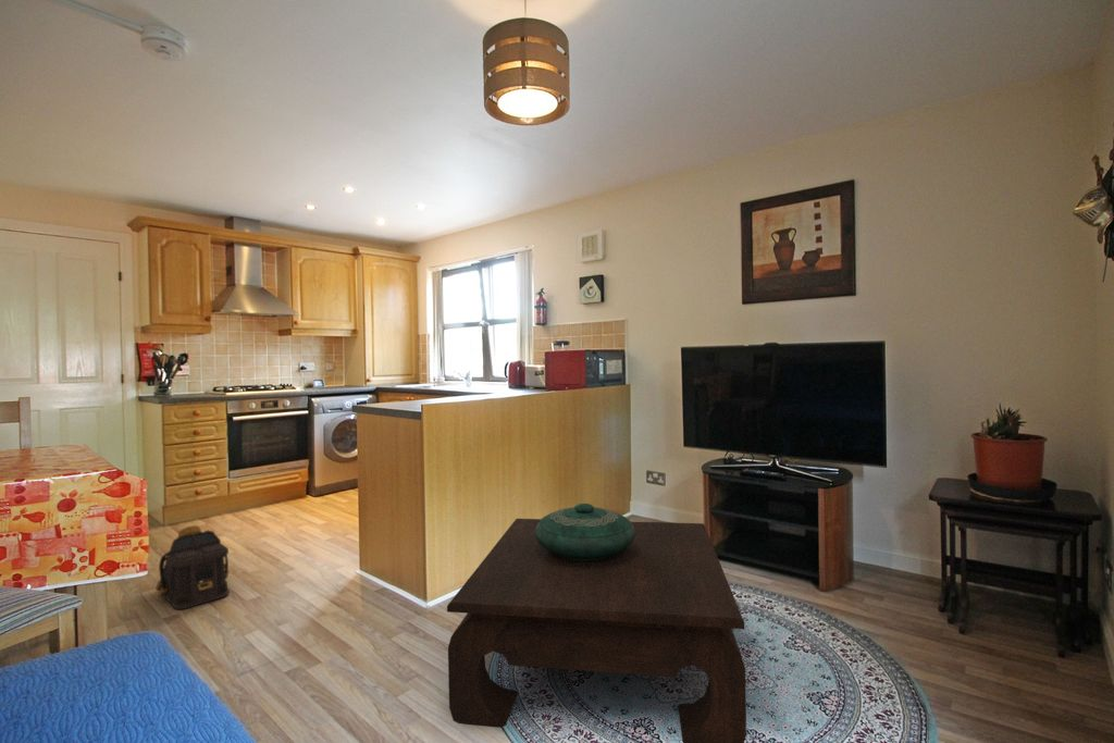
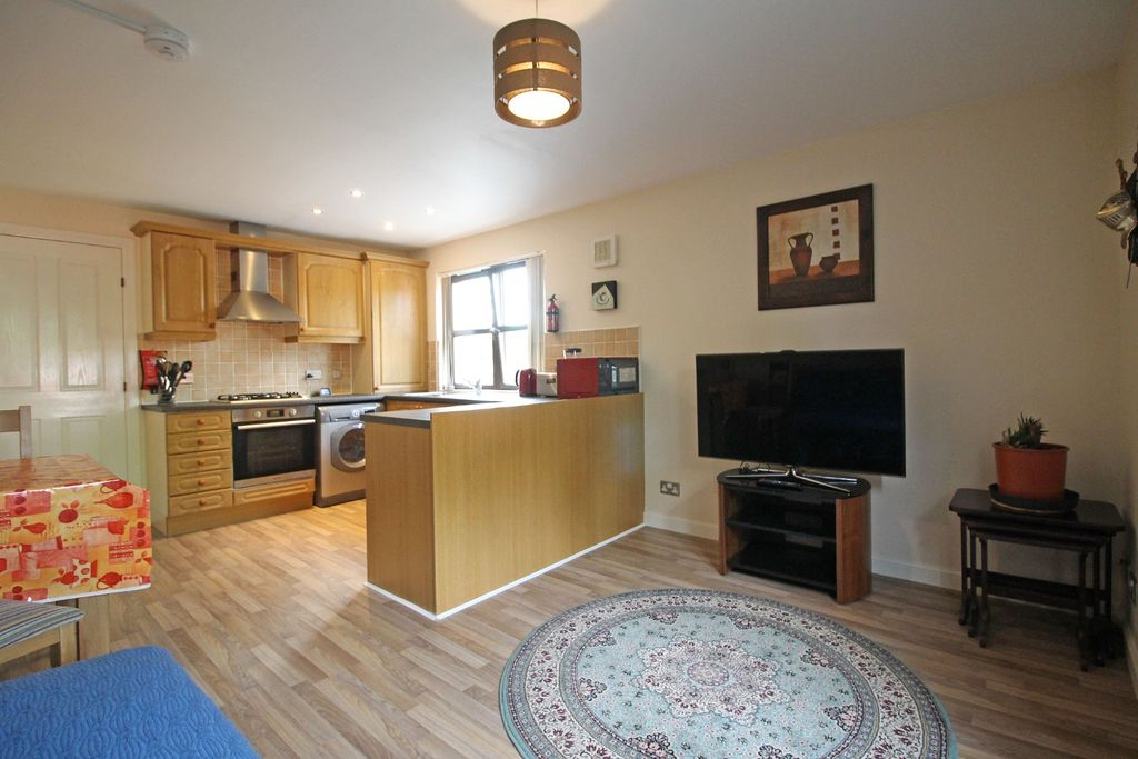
- decorative bowl [535,503,635,561]
- coffee table [446,518,747,743]
- backpack [154,524,231,610]
